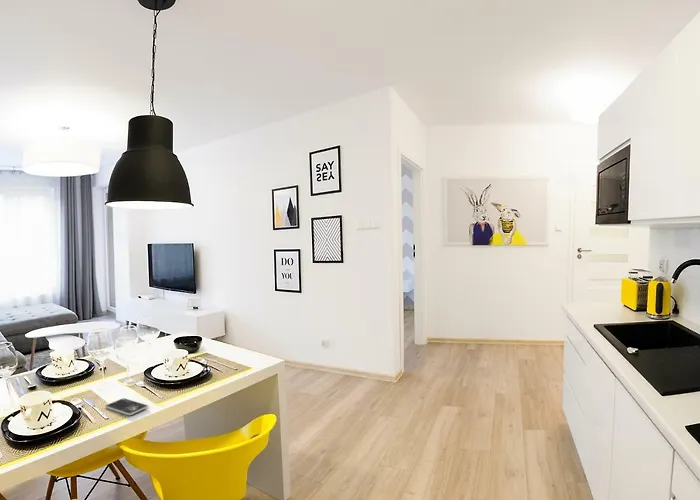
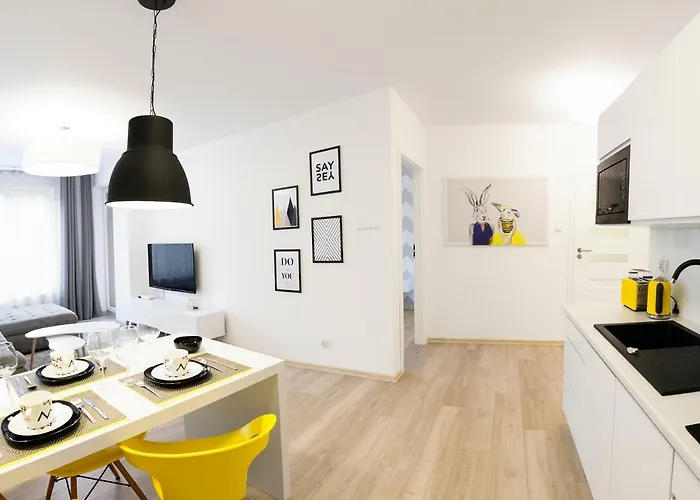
- smartphone [104,397,149,416]
